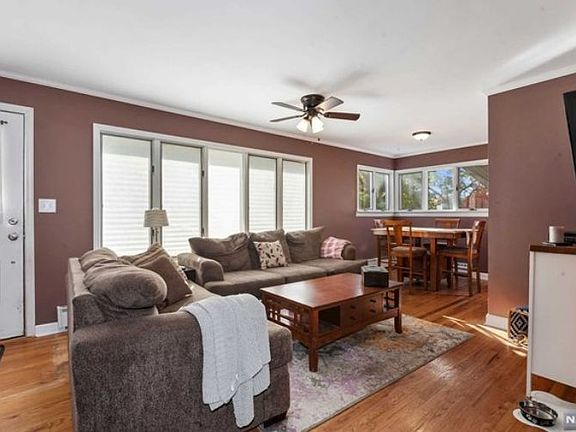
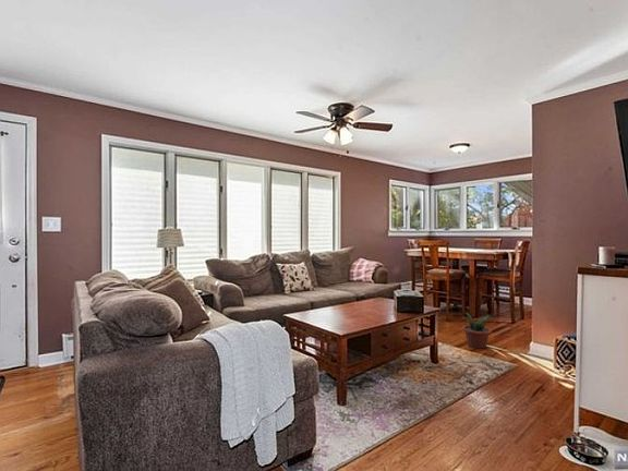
+ potted plant [461,312,495,350]
